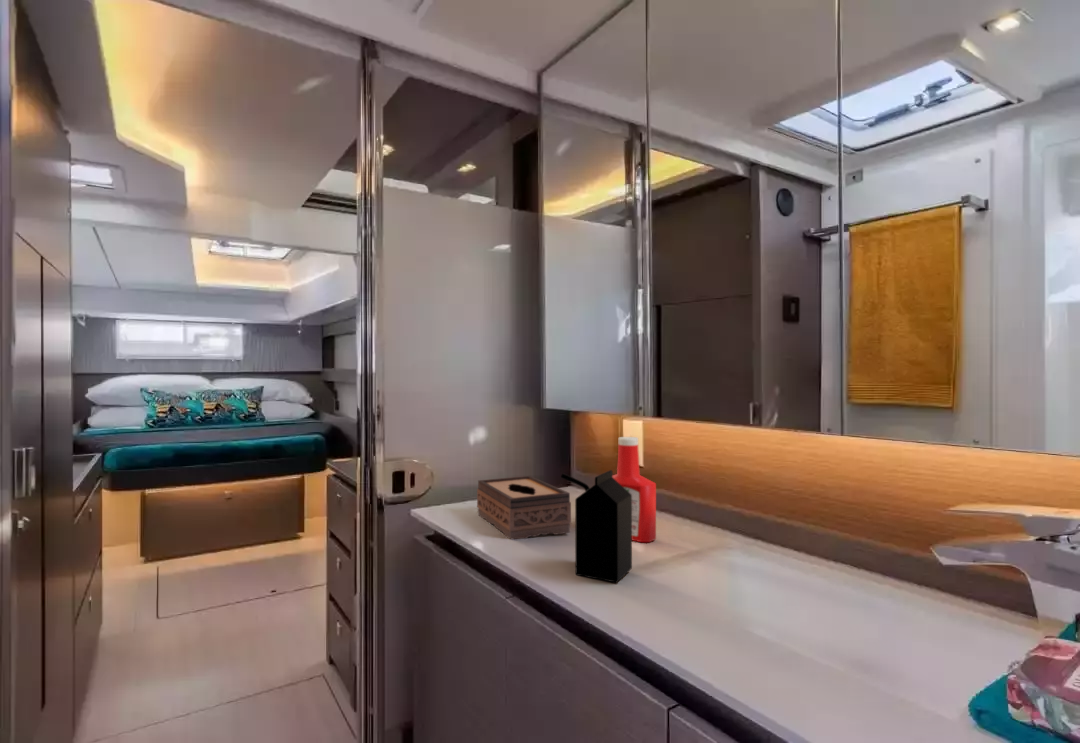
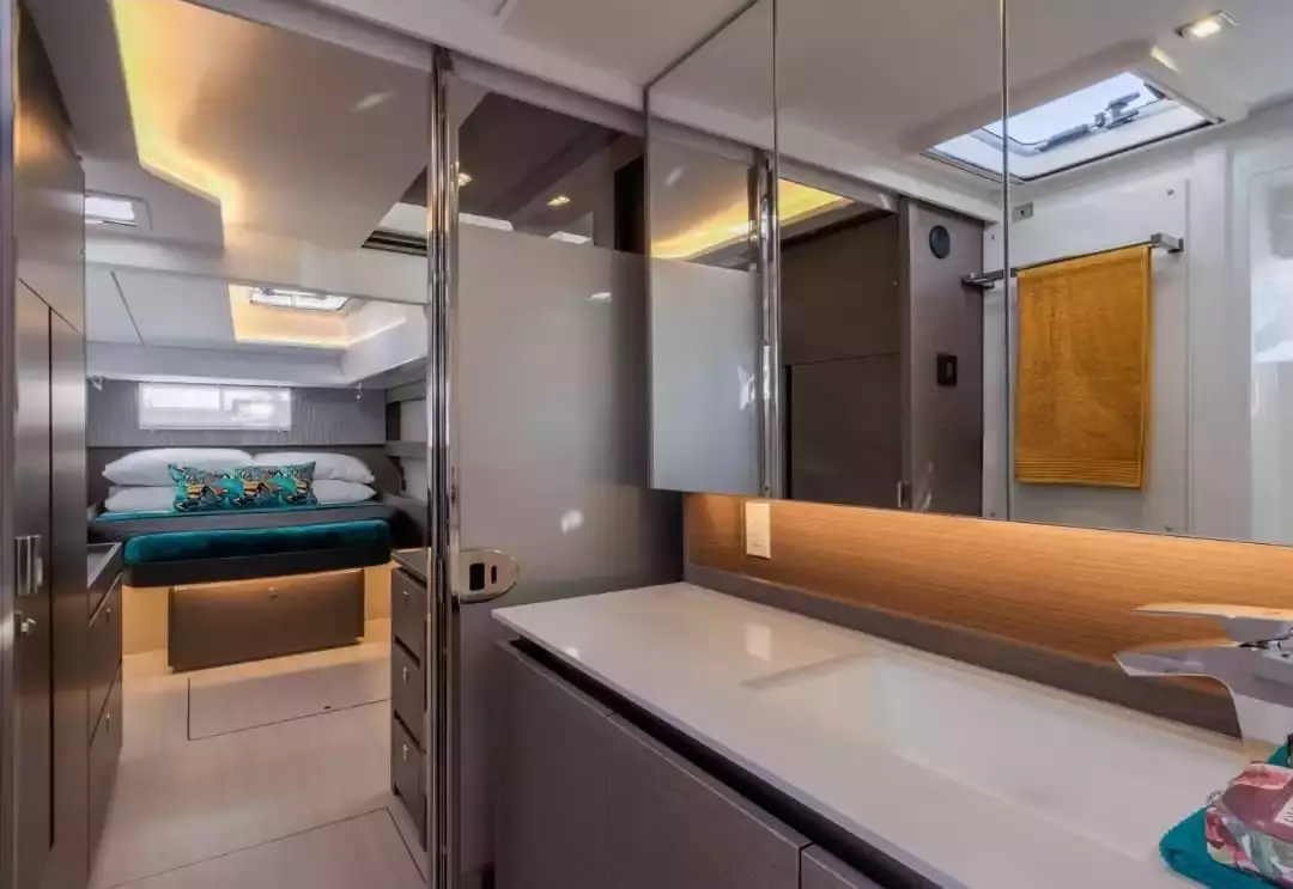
- soap bottle [613,436,657,543]
- juice carton [560,469,633,584]
- tissue box [476,475,572,540]
